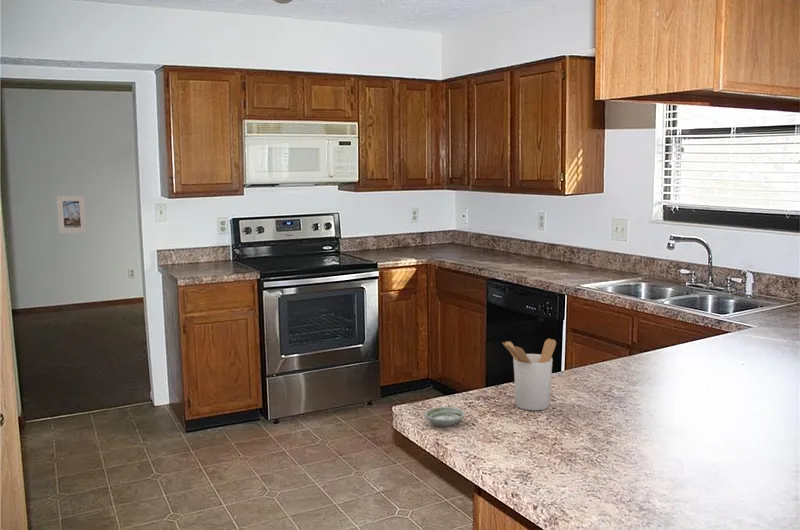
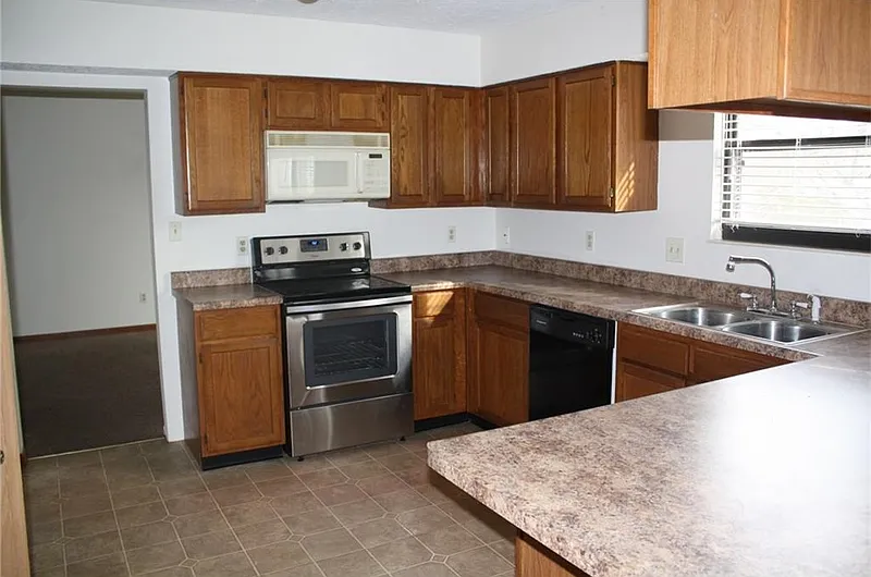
- utensil holder [501,338,557,411]
- saucer [423,406,466,427]
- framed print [56,195,87,234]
